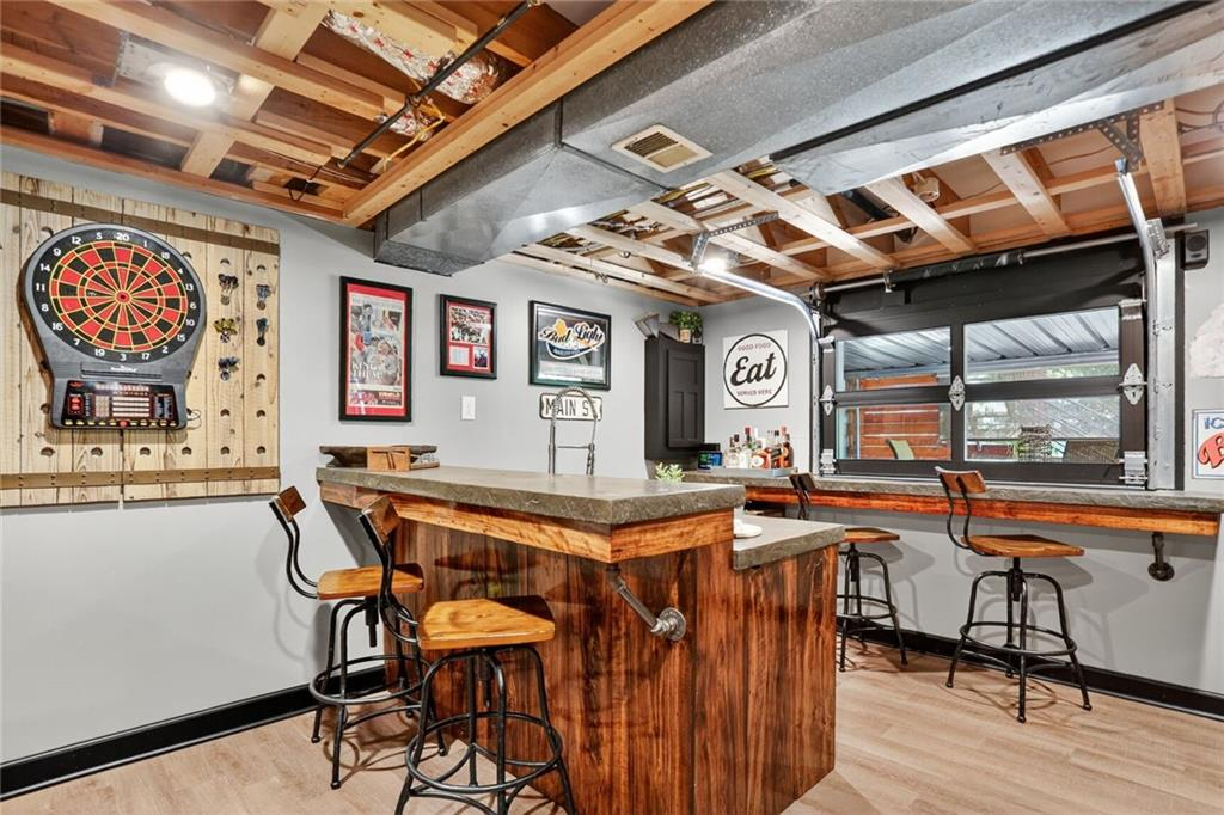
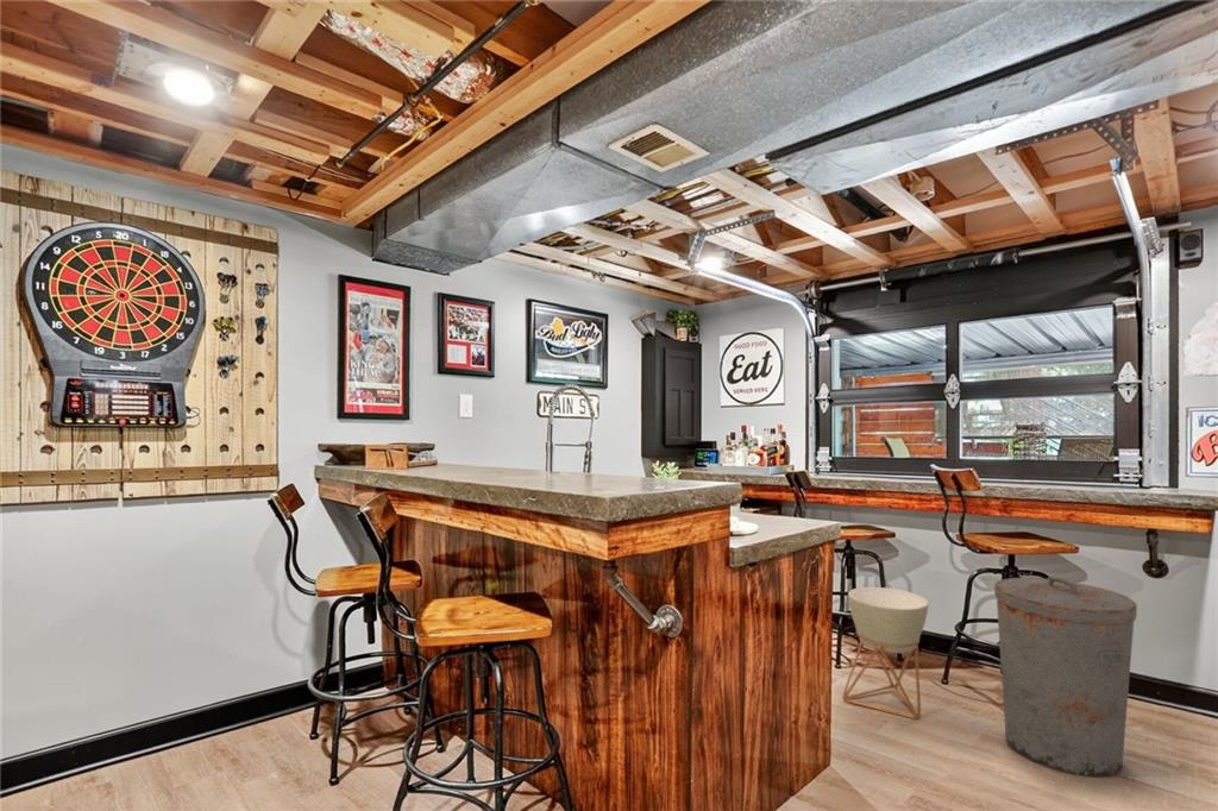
+ trash can [993,574,1138,779]
+ planter [841,586,930,721]
